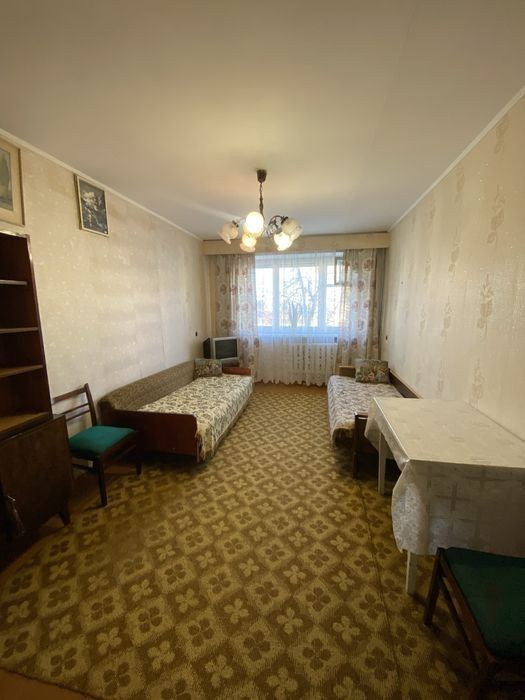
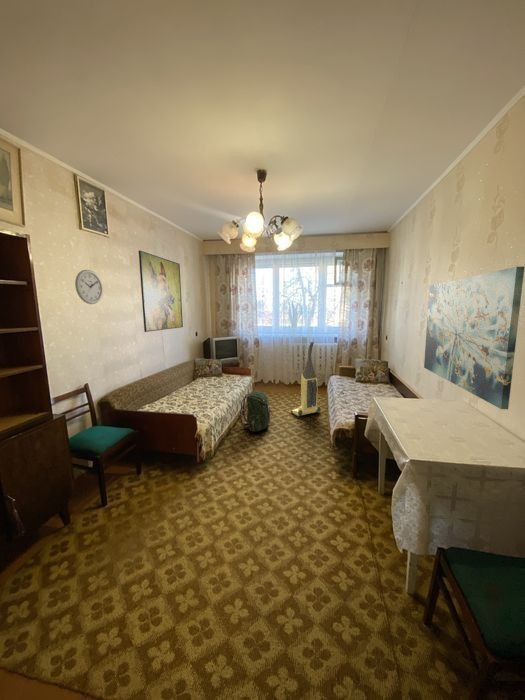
+ wall art [423,265,525,410]
+ backpack [238,390,274,432]
+ vacuum cleaner [290,341,321,417]
+ wall clock [74,269,104,305]
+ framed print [138,249,184,333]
